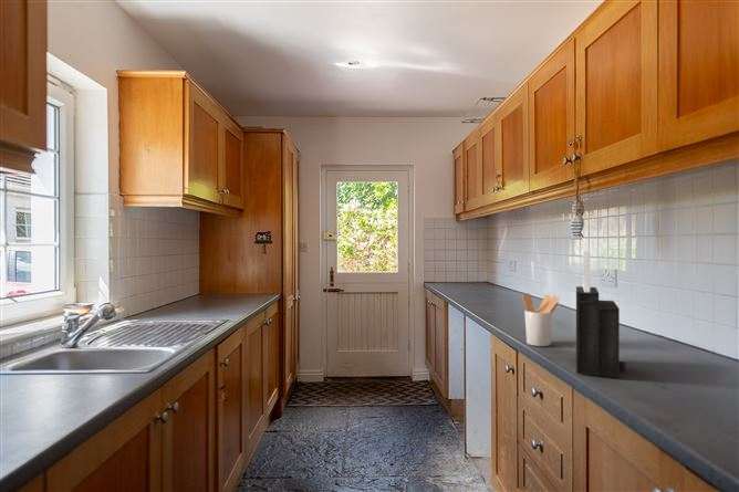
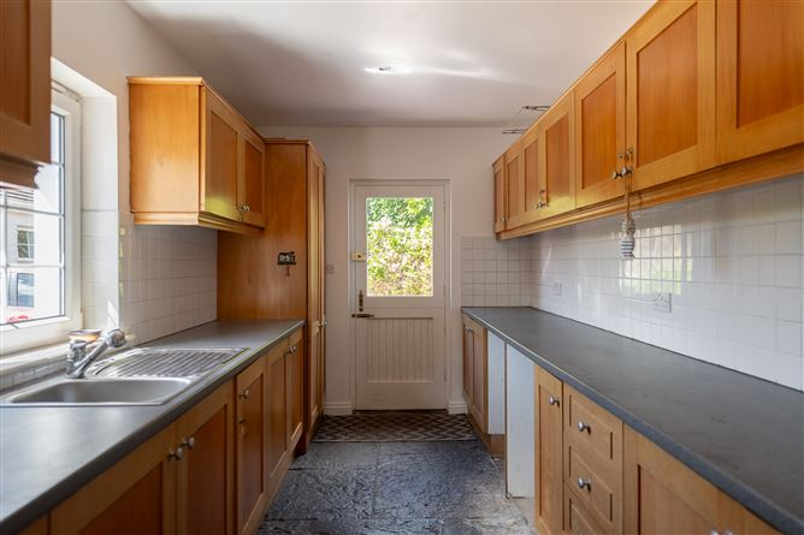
- knife block [575,250,626,379]
- utensil holder [521,293,561,347]
